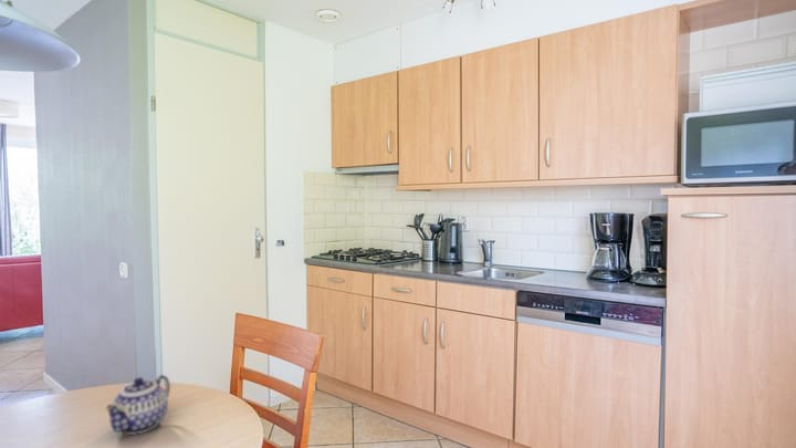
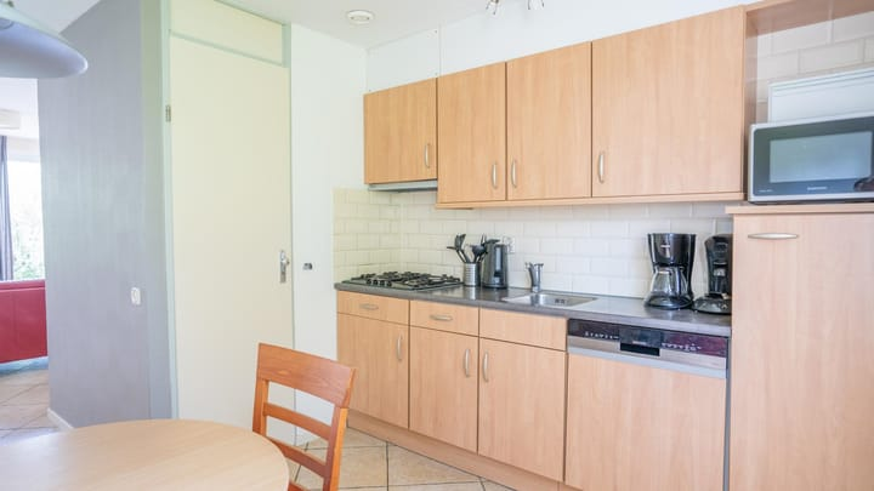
- teapot [104,374,171,436]
